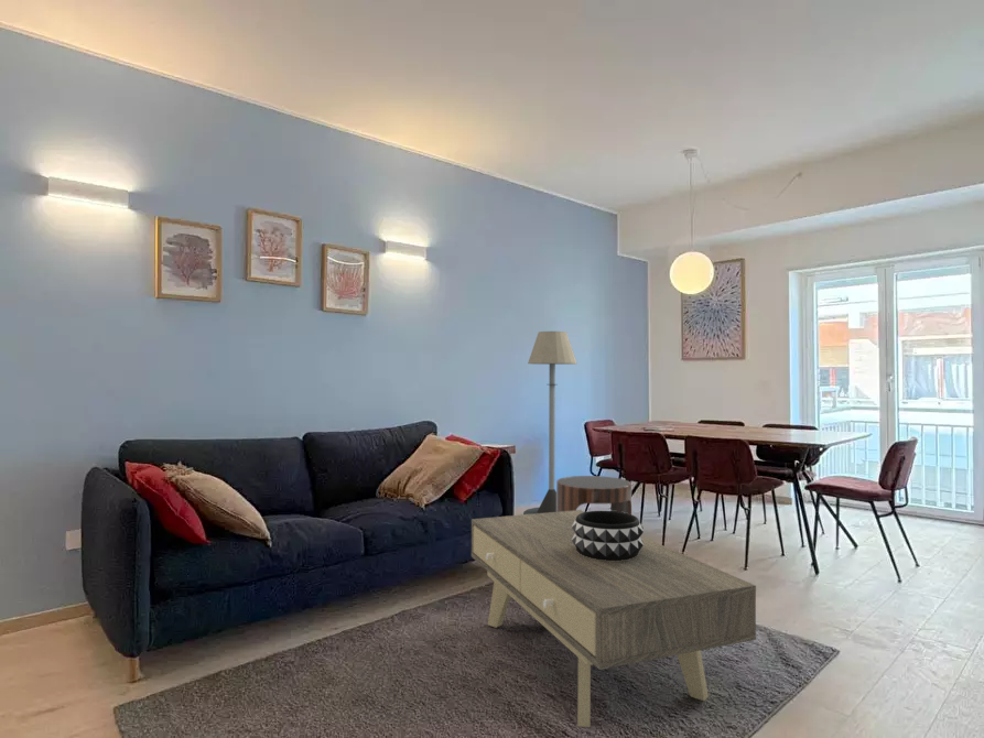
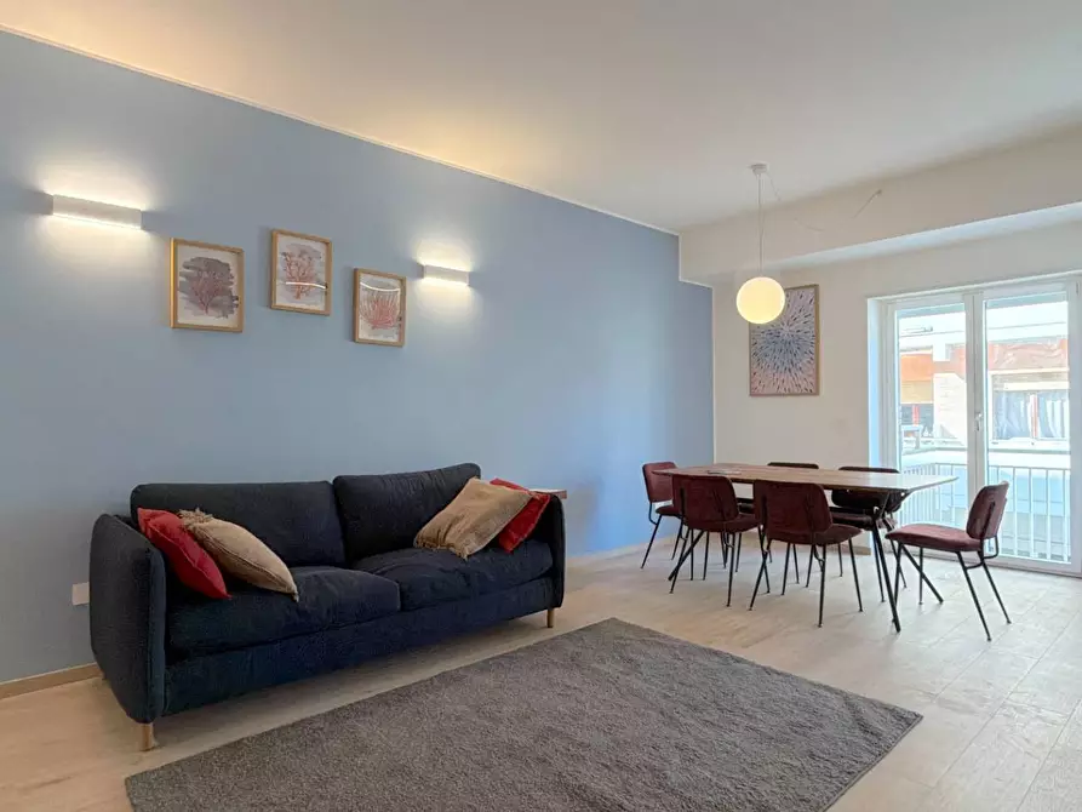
- floor lamp [522,330,577,514]
- side table [555,475,632,514]
- coffee table [471,509,757,728]
- decorative bowl [572,510,645,561]
